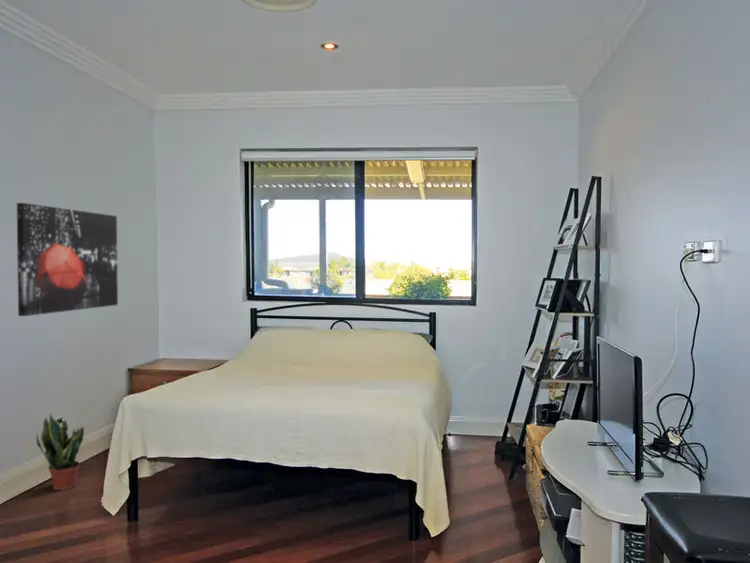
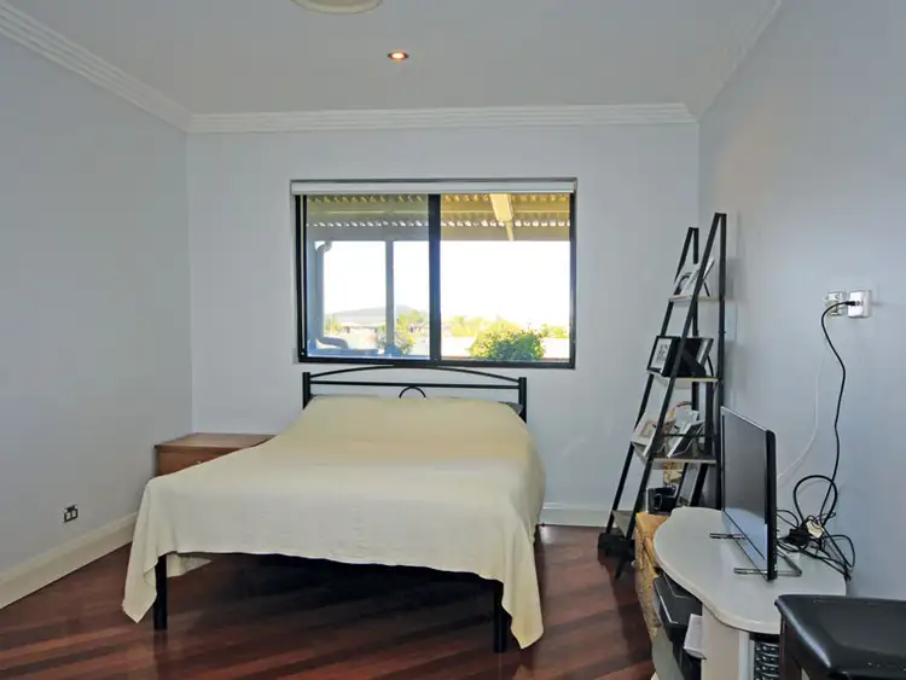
- potted plant [35,411,85,491]
- wall art [16,202,119,317]
